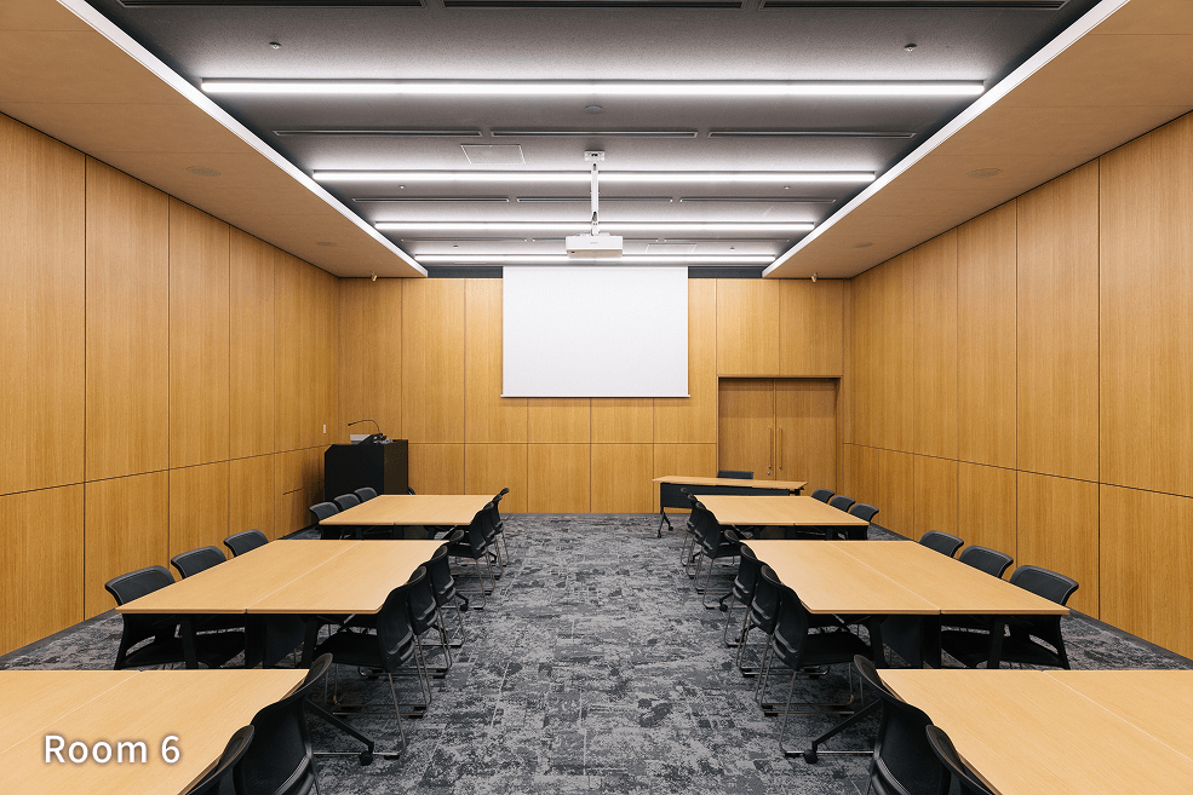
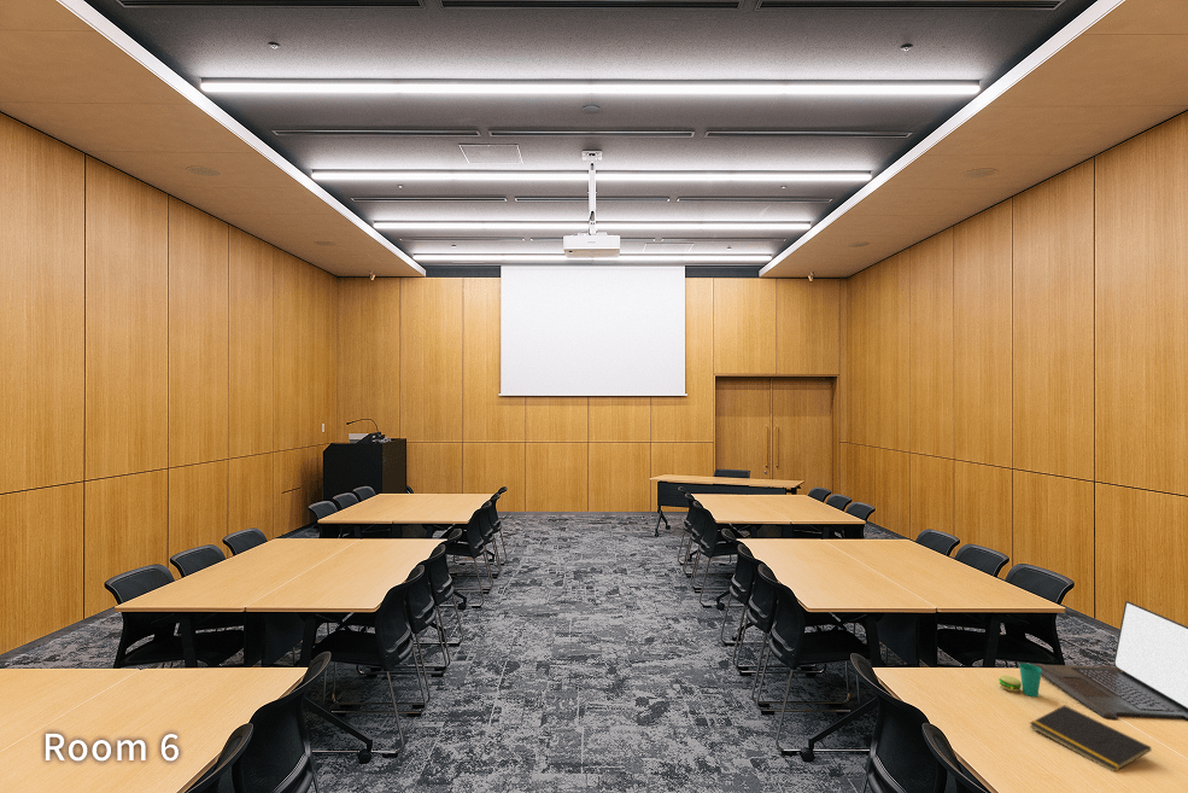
+ cup [997,663,1042,698]
+ laptop [1030,600,1188,723]
+ notepad [1029,704,1152,772]
